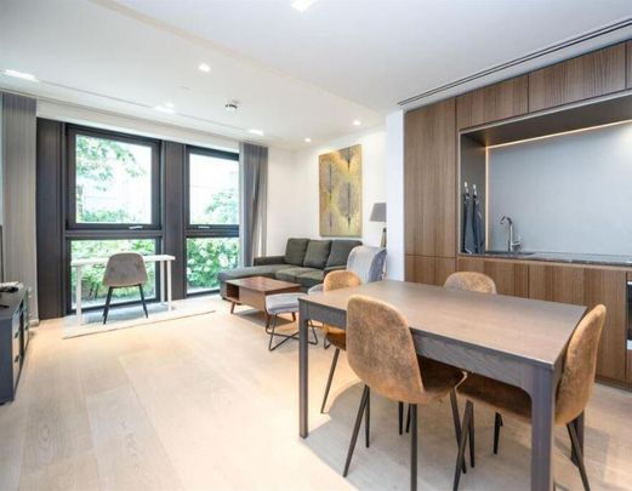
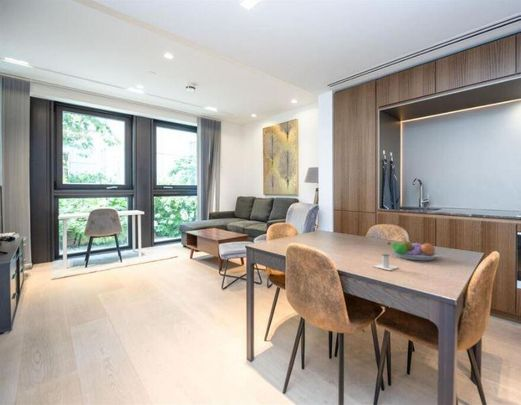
+ salt shaker [371,252,400,271]
+ fruit bowl [387,238,439,261]
